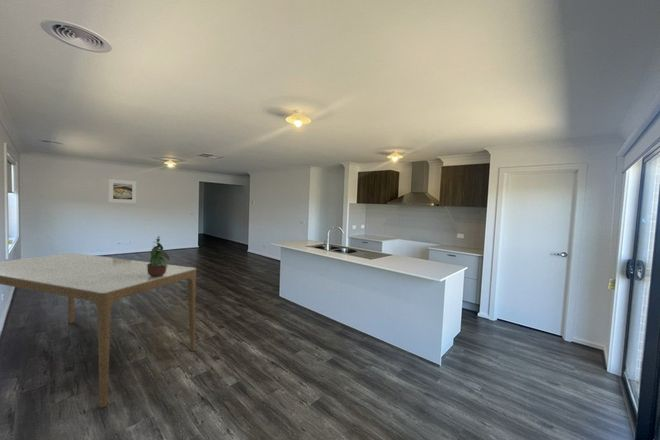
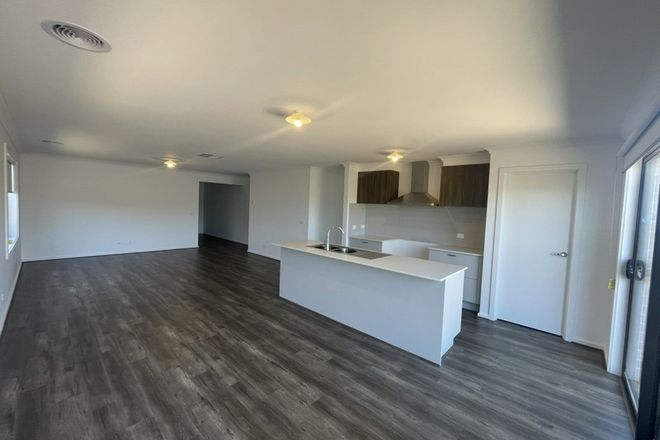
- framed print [108,178,137,204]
- potted plant [147,235,170,277]
- dining table [0,252,197,408]
